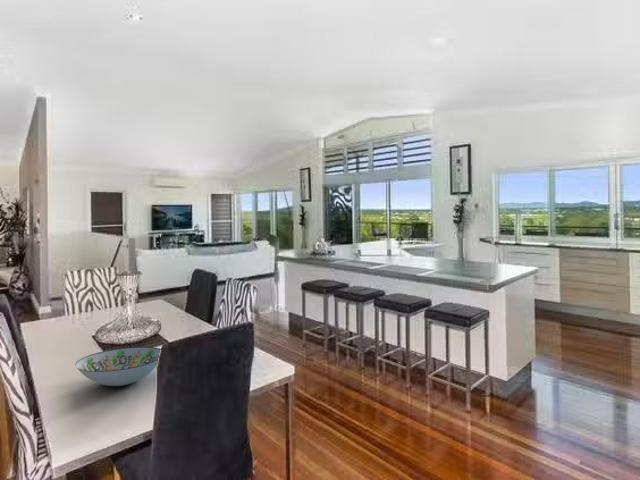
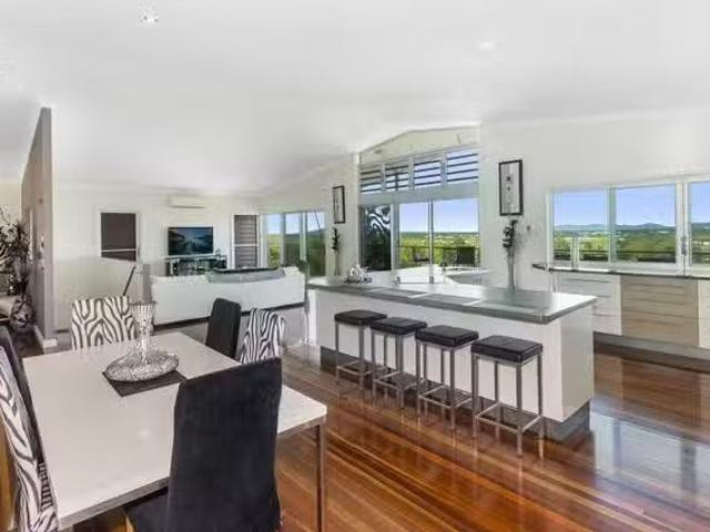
- decorative bowl [74,346,162,387]
